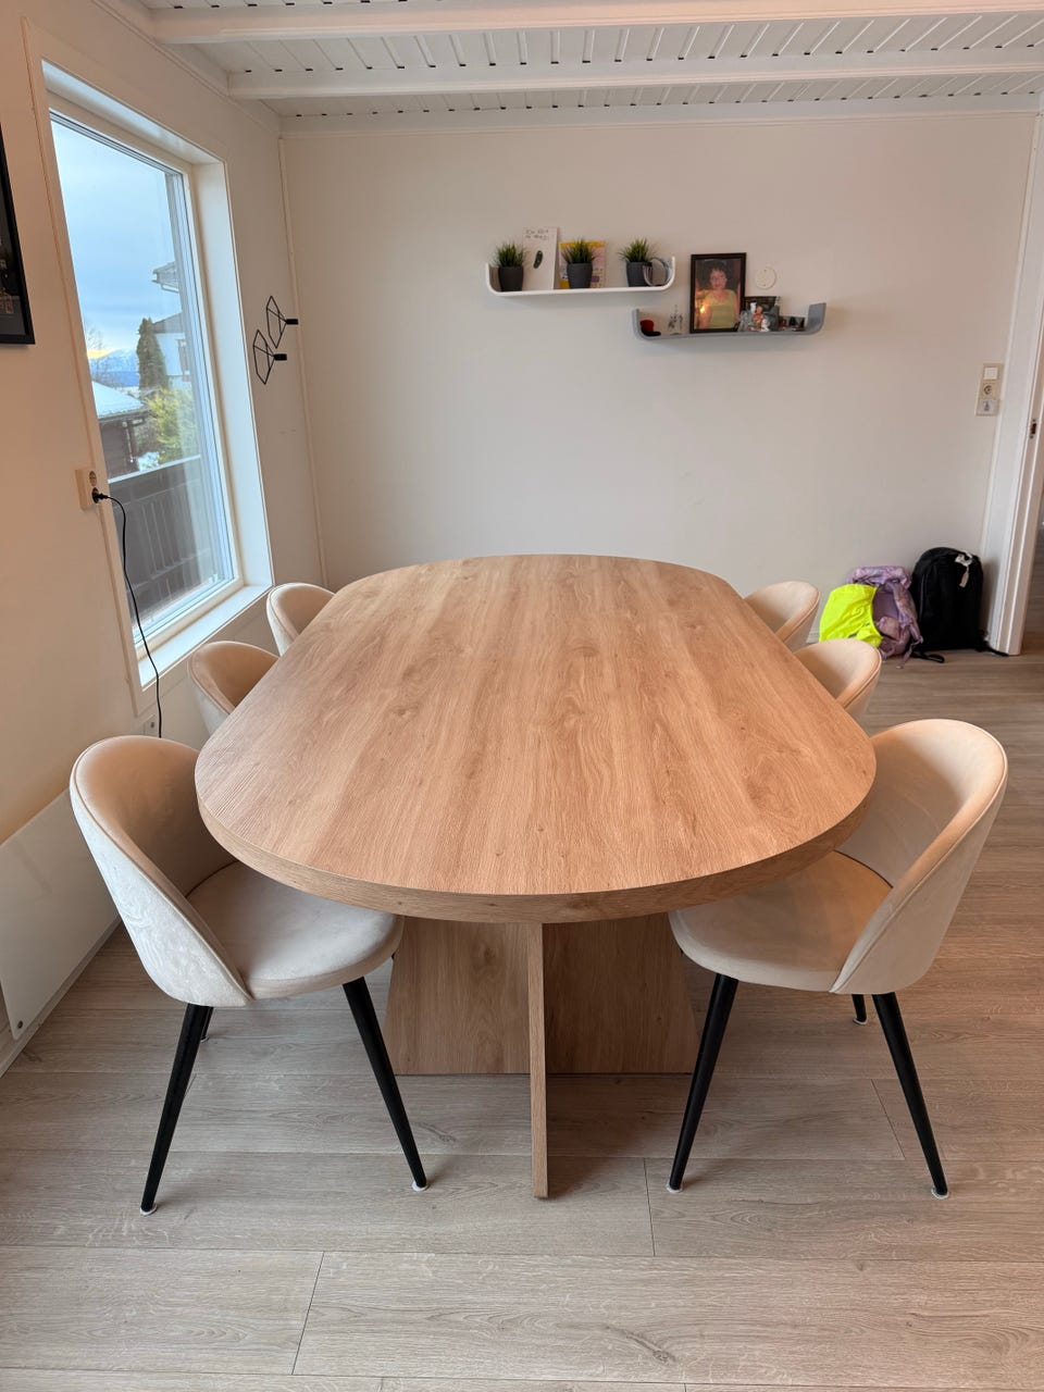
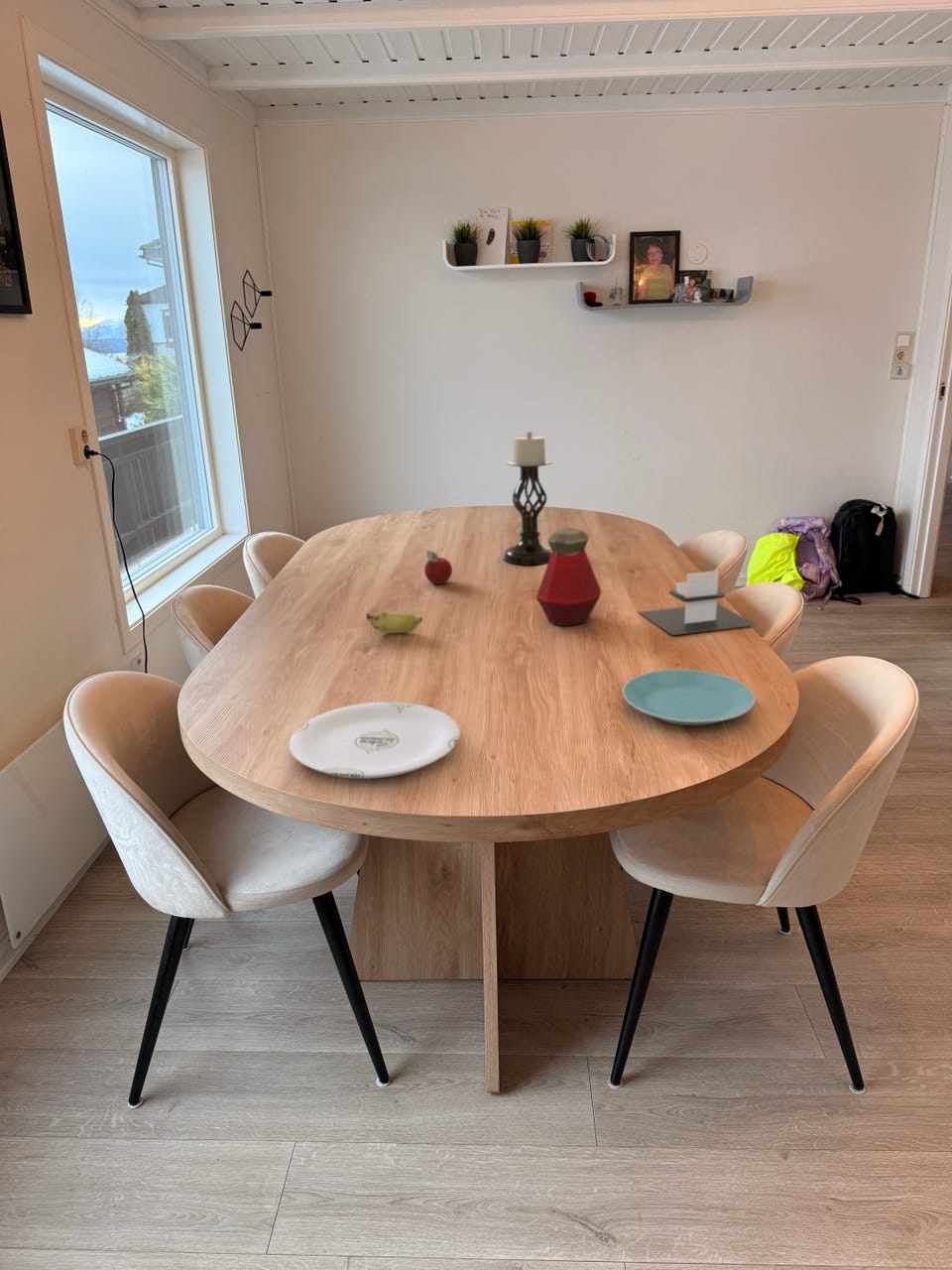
+ plate [289,700,461,780]
+ napkin holder [638,570,758,636]
+ banana [365,611,423,634]
+ bottle [535,527,602,627]
+ plate [621,669,757,726]
+ fruit [423,550,453,585]
+ candle holder [503,431,553,567]
